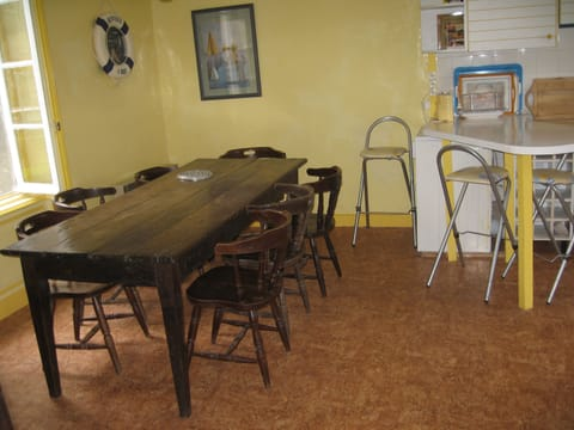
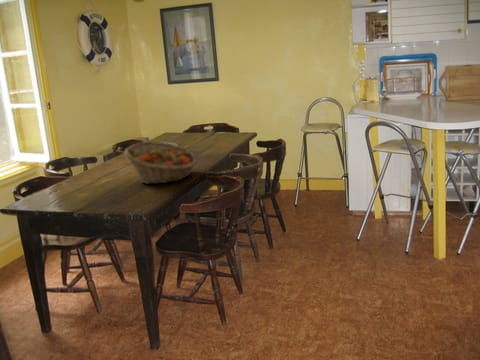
+ fruit basket [123,141,198,185]
